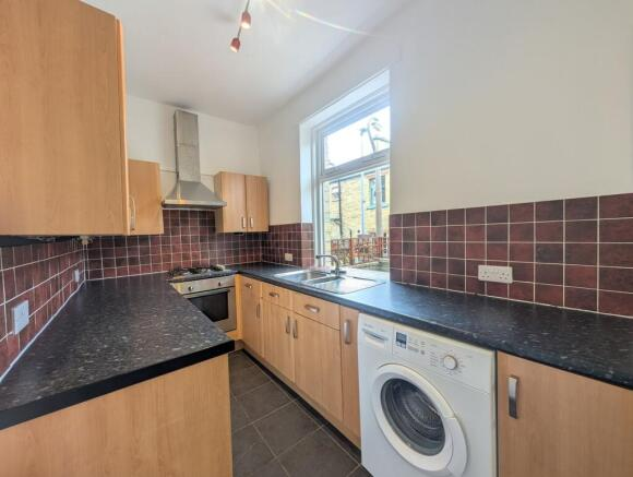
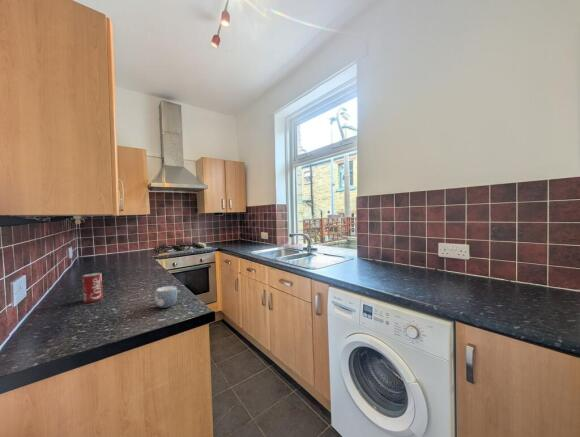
+ beverage can [81,272,104,304]
+ mug [154,285,178,309]
